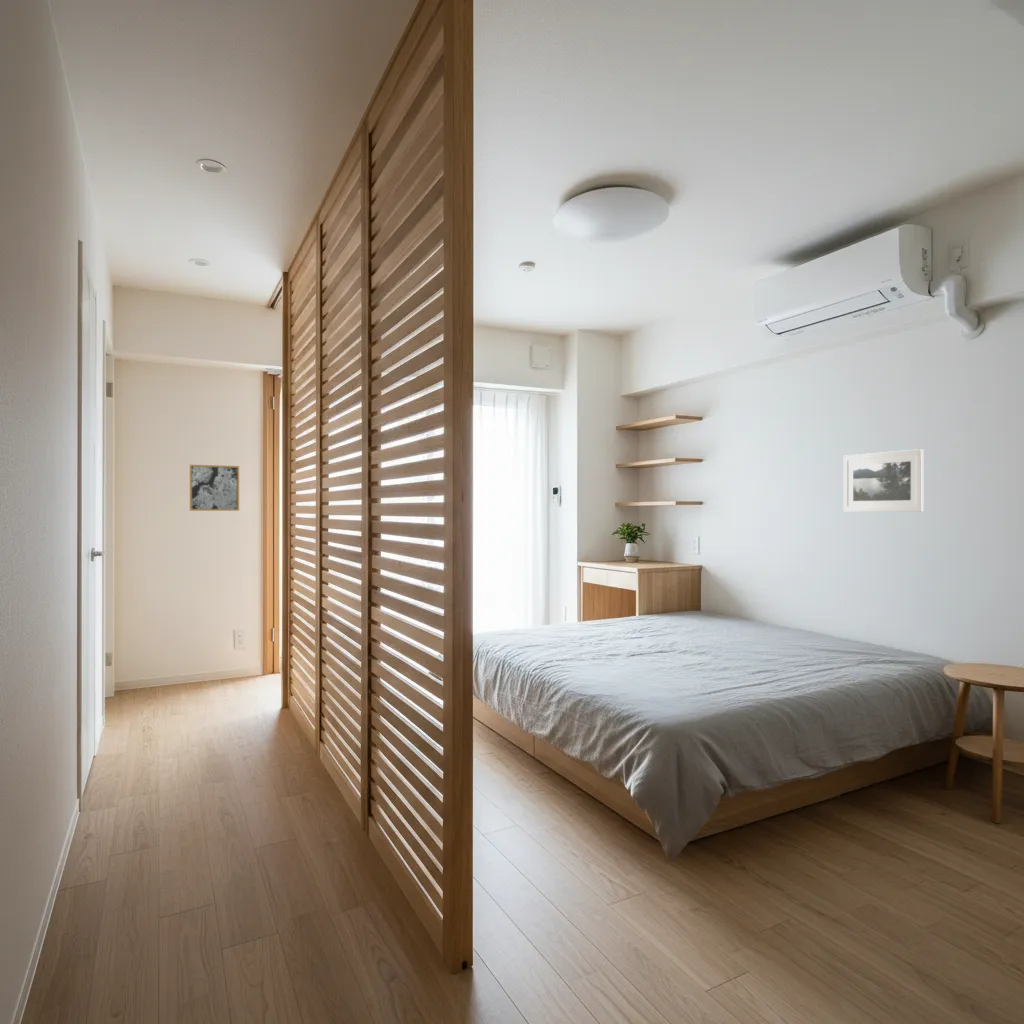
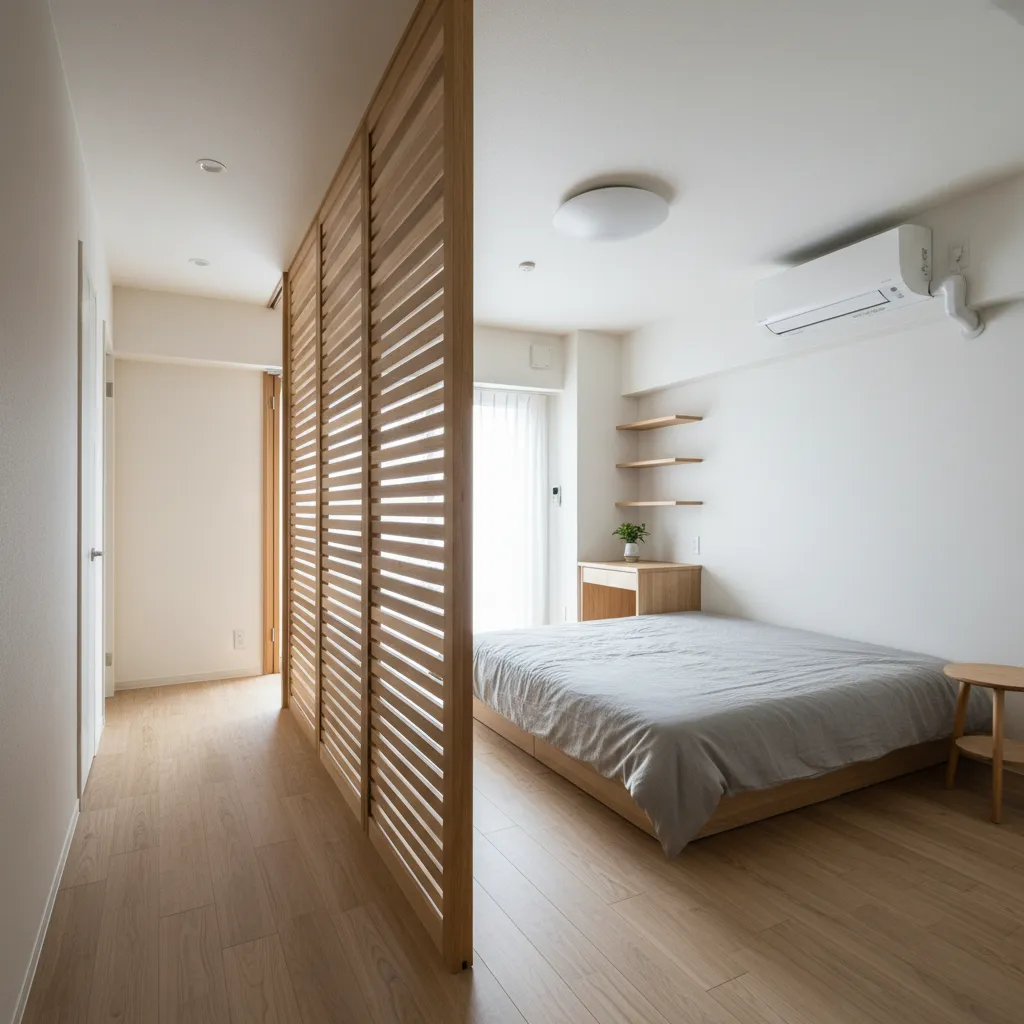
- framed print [842,448,925,512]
- wall art [189,464,240,512]
